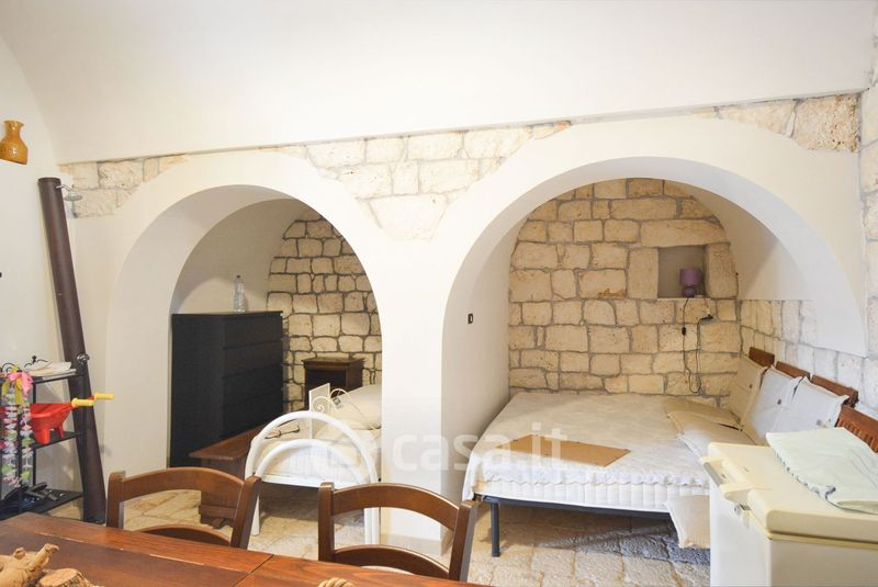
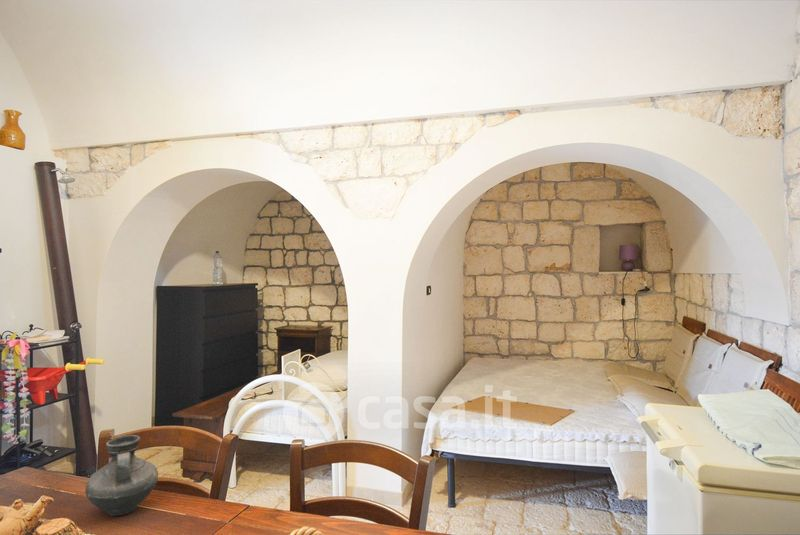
+ ceramic pitcher [84,434,159,517]
